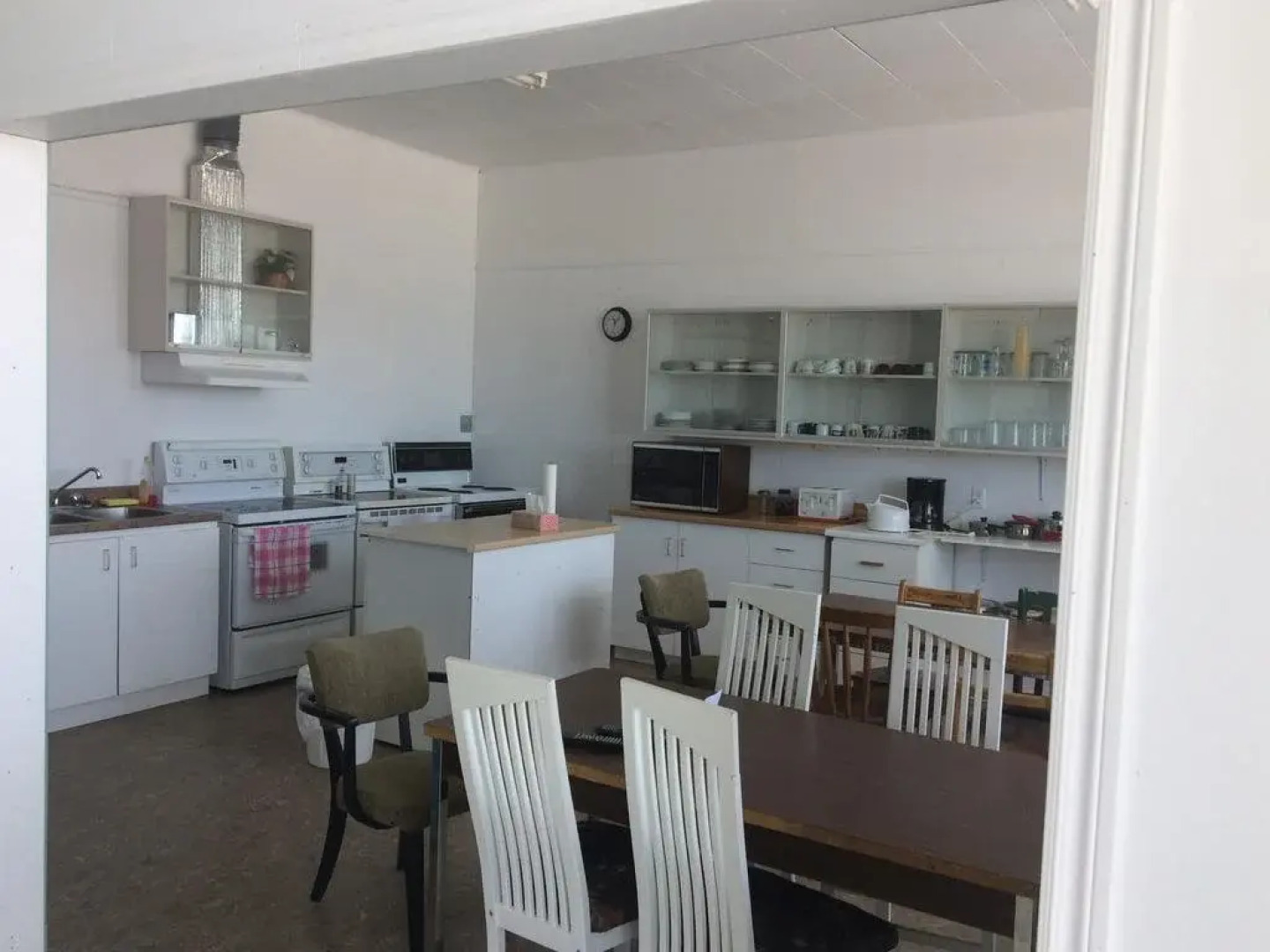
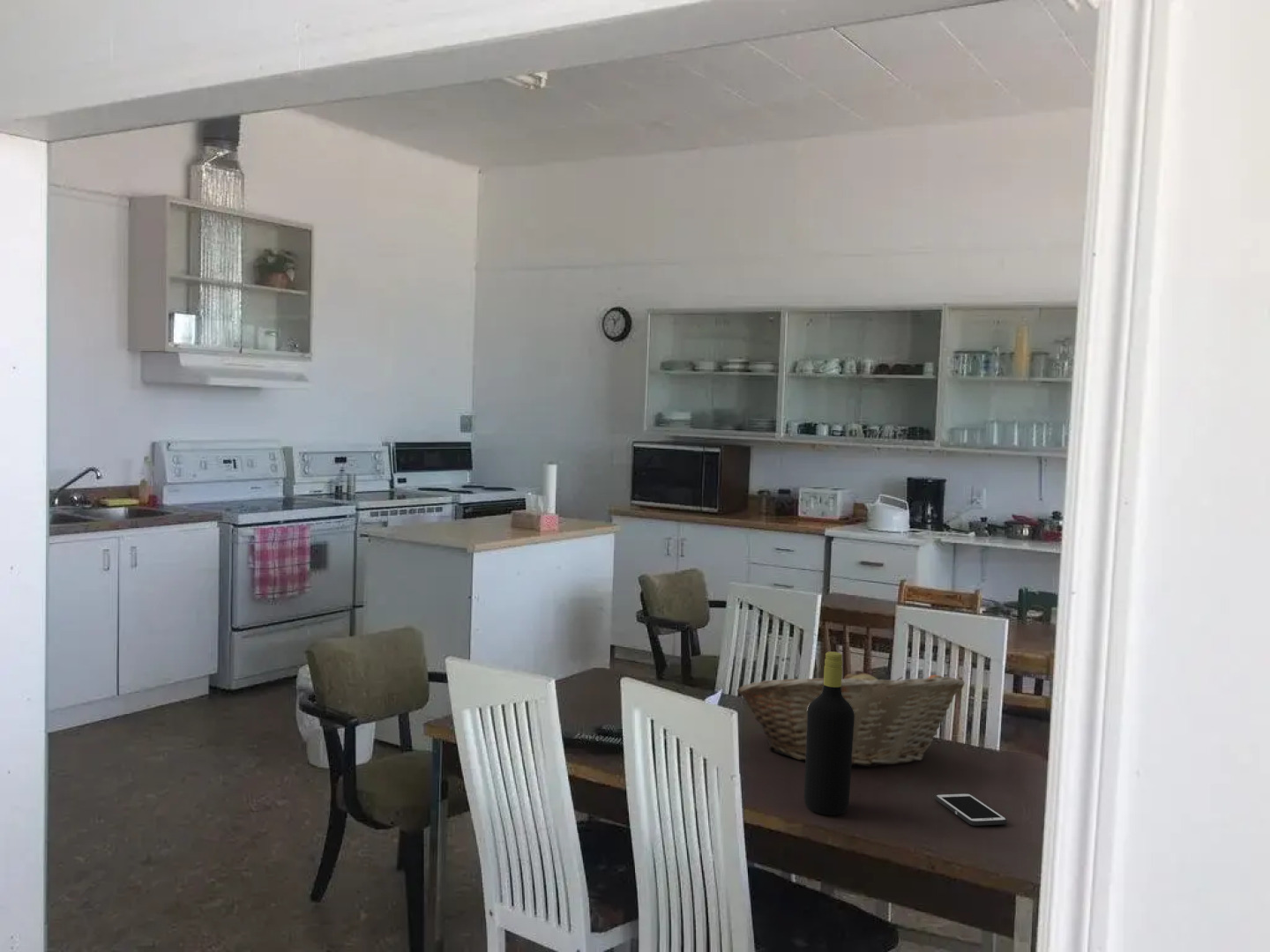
+ cell phone [934,792,1008,827]
+ fruit basket [736,673,966,768]
+ bottle [803,651,855,816]
